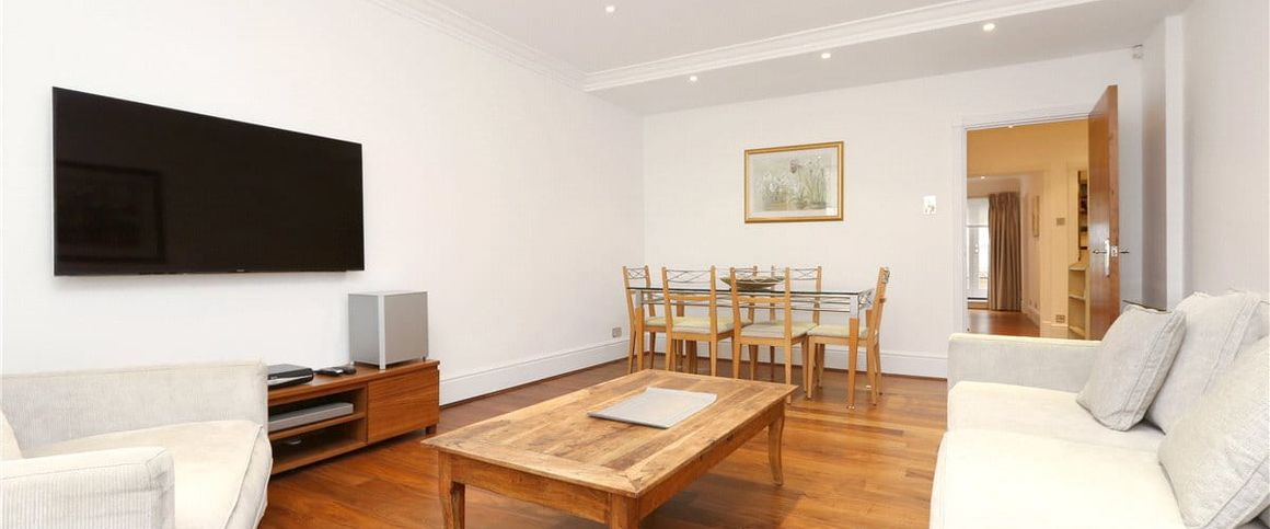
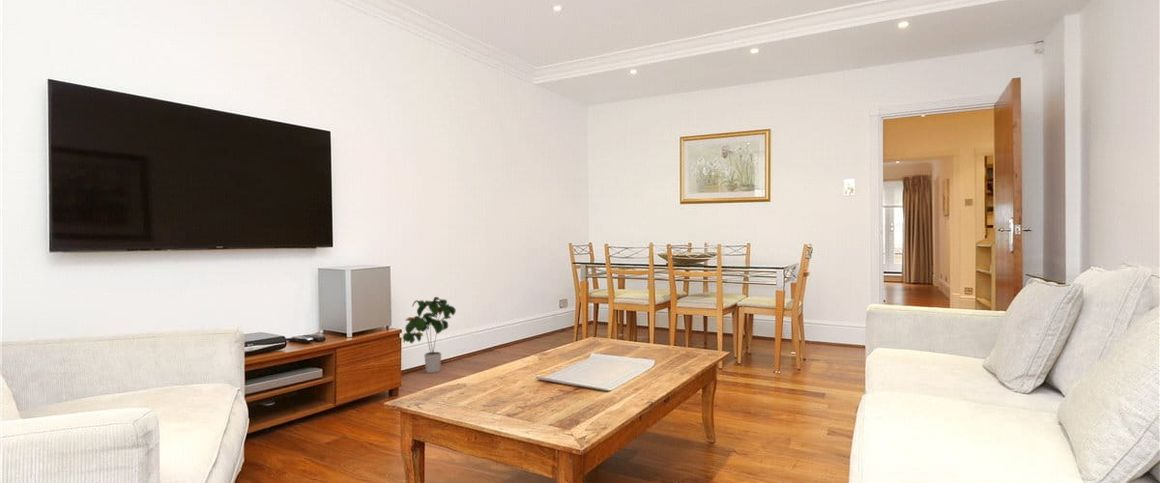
+ potted plant [402,296,457,374]
